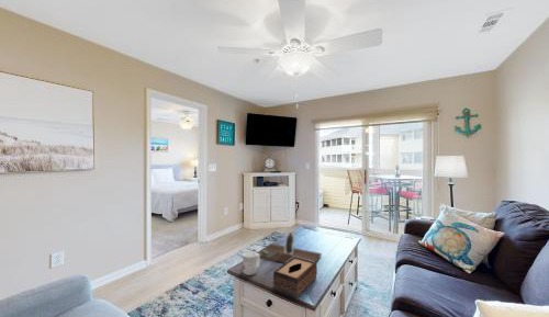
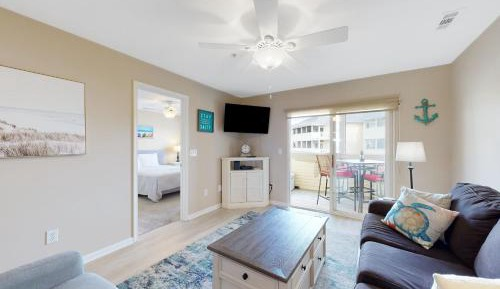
- decorative tray [257,230,323,264]
- mug [242,250,261,276]
- tissue box [272,257,318,298]
